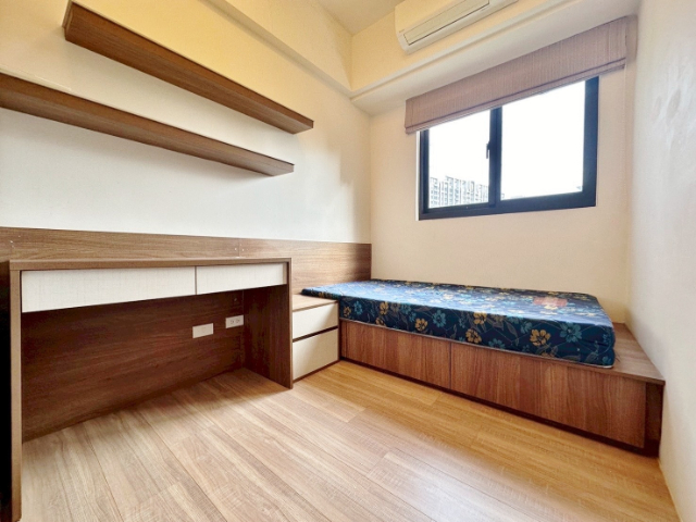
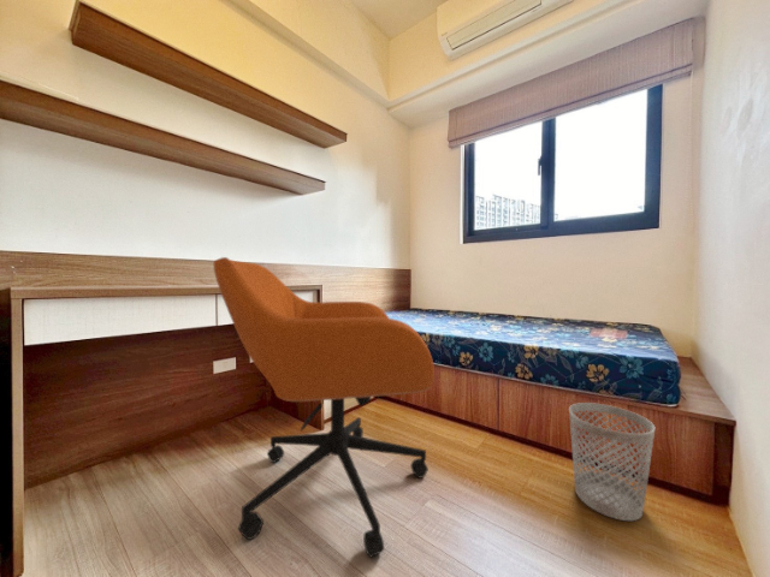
+ wastebasket [568,401,656,522]
+ office chair [212,256,436,558]
